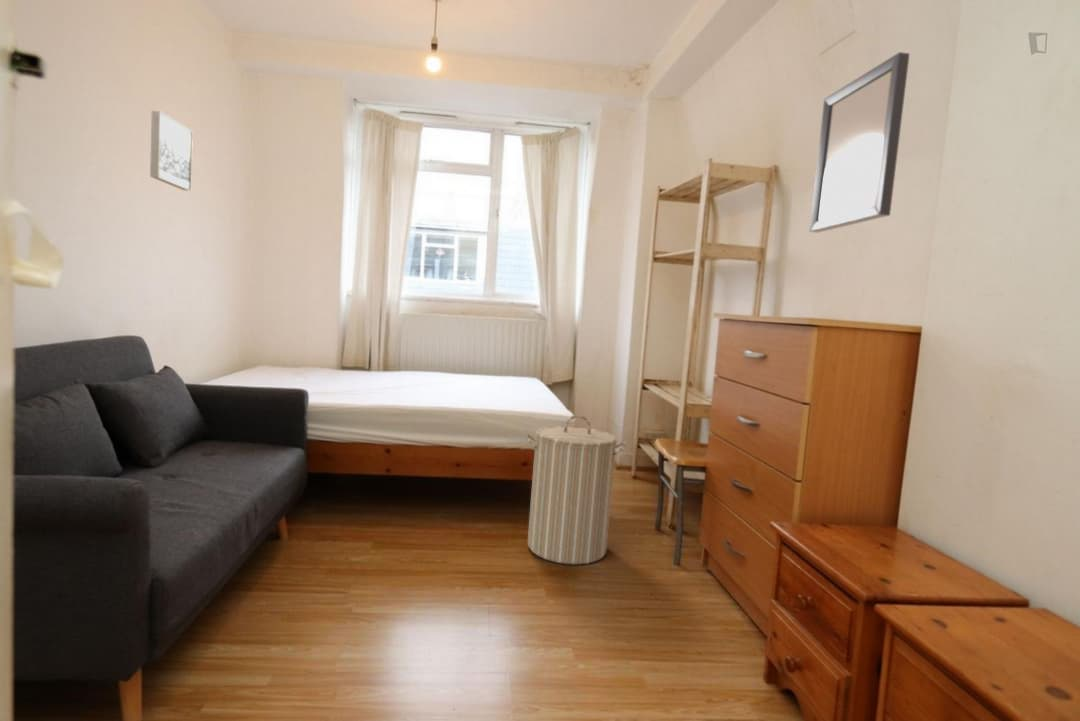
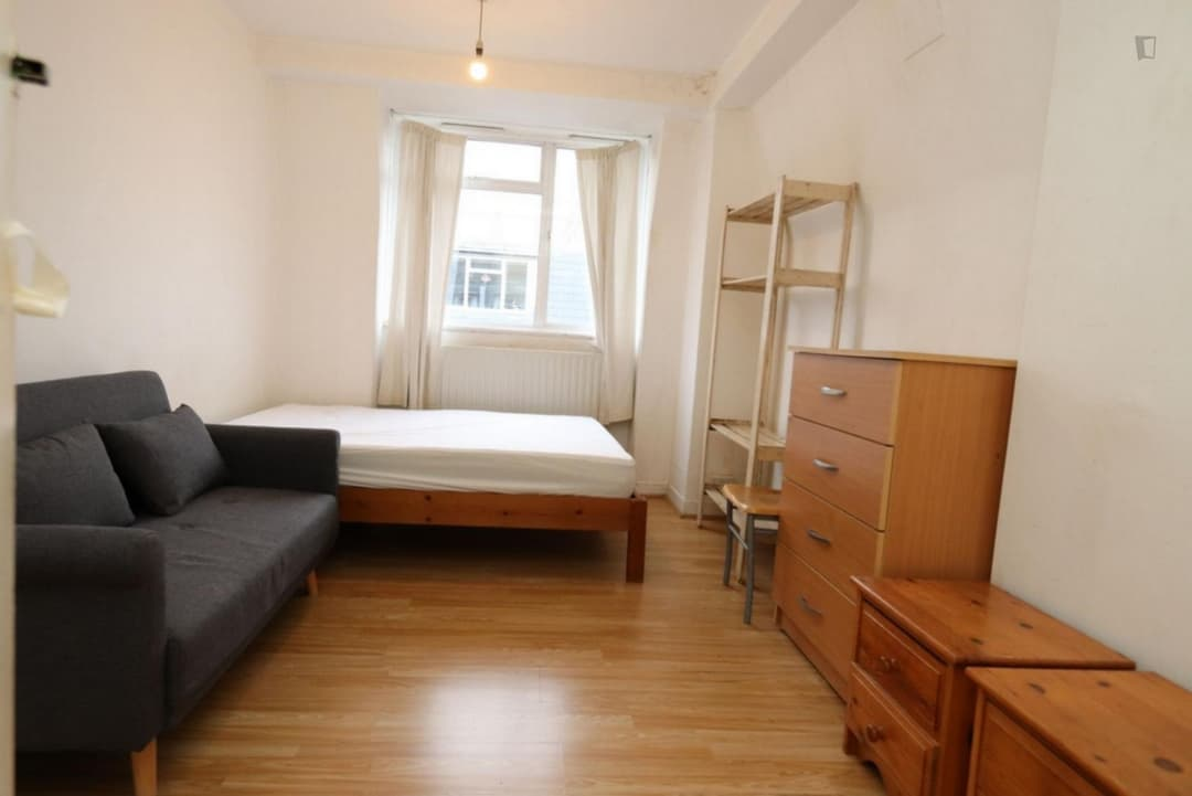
- laundry hamper [524,414,627,566]
- home mirror [808,51,911,234]
- wall art [149,110,194,192]
